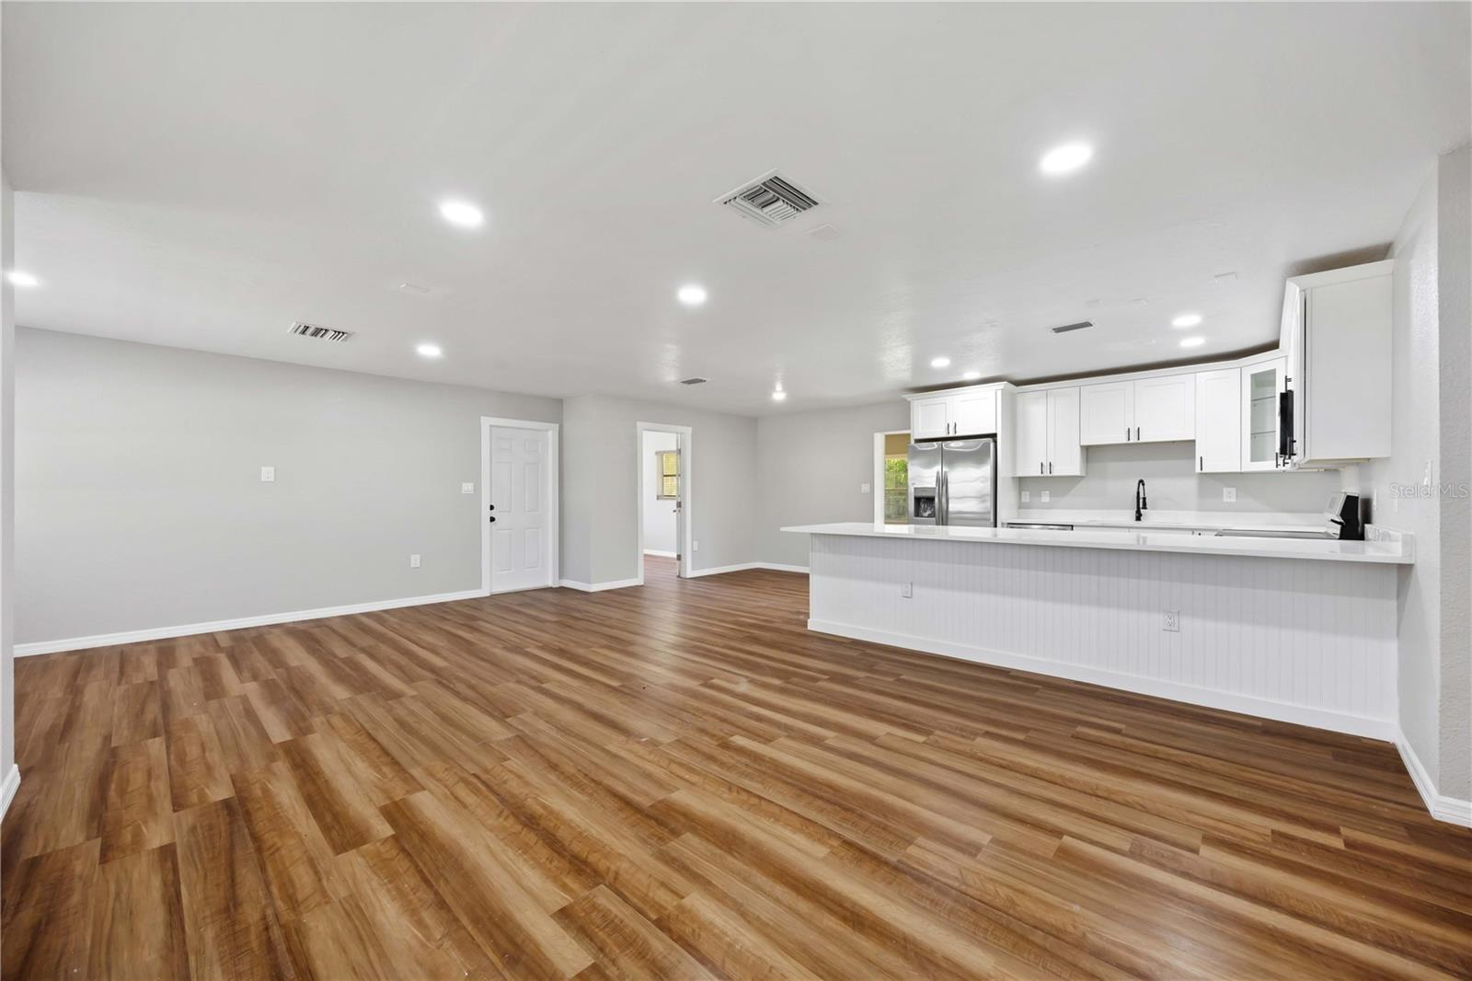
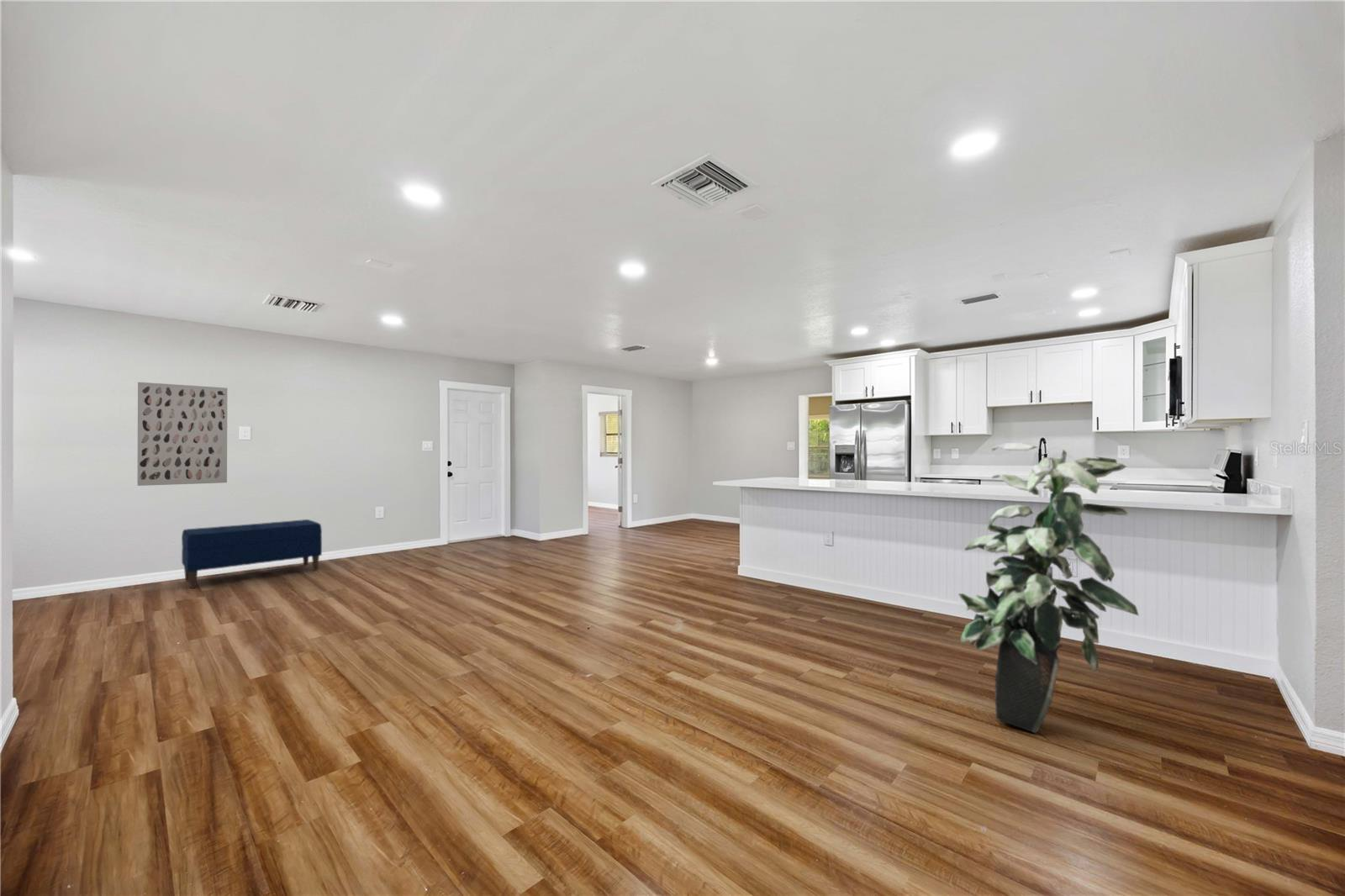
+ indoor plant [957,442,1140,735]
+ bench [181,519,323,589]
+ wall art [136,382,228,487]
